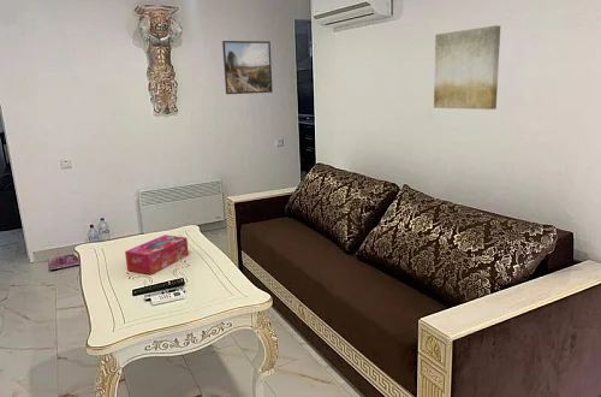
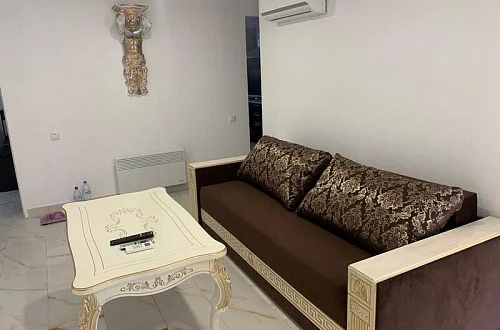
- wall art [433,24,501,111]
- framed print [221,40,274,95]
- tissue box [124,233,190,275]
